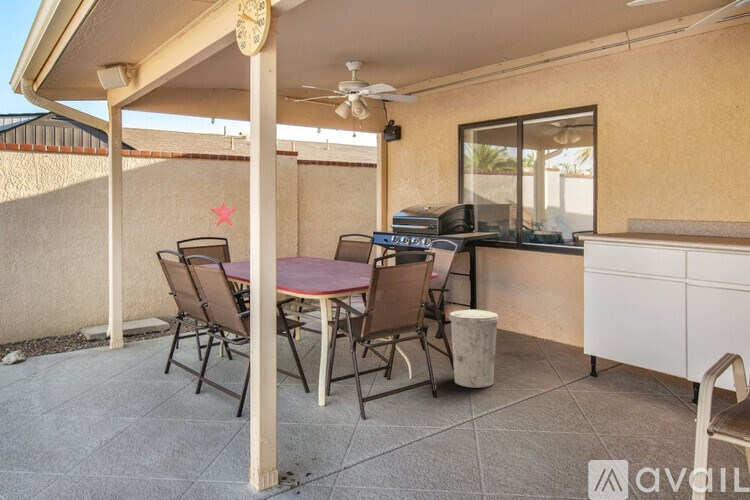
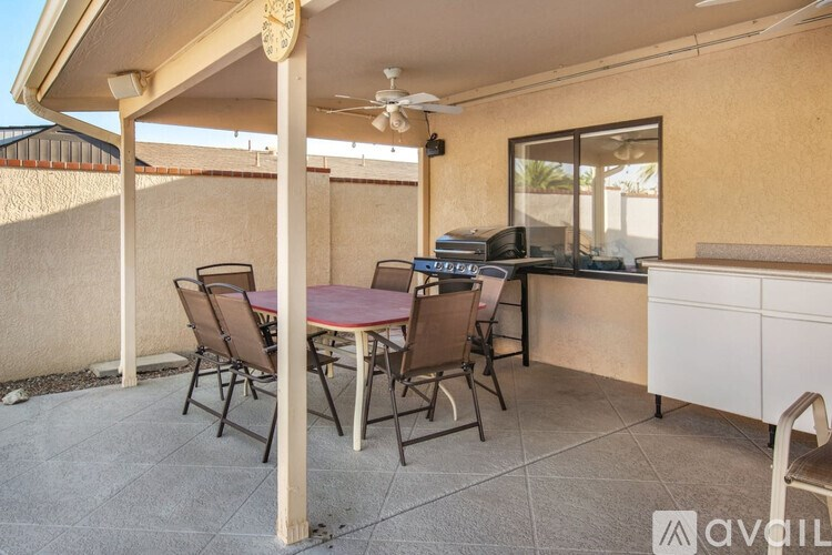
- trash can [448,309,500,389]
- decorative star [209,202,237,228]
